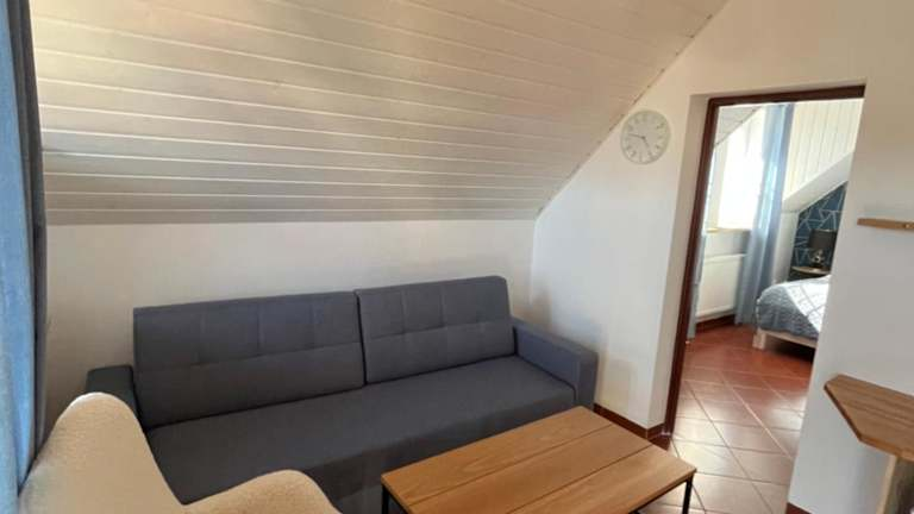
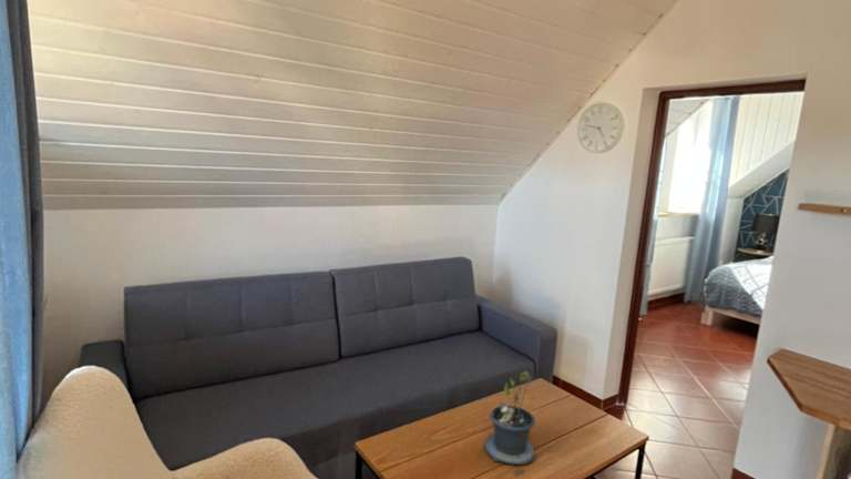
+ potted plant [484,370,536,476]
